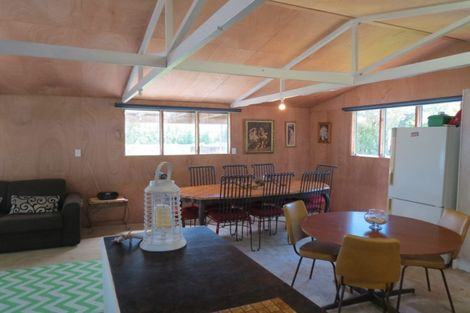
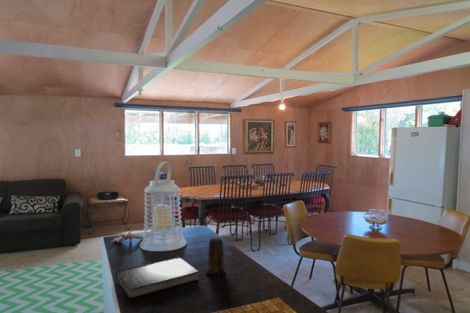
+ candle [205,236,226,277]
+ book [115,256,200,300]
